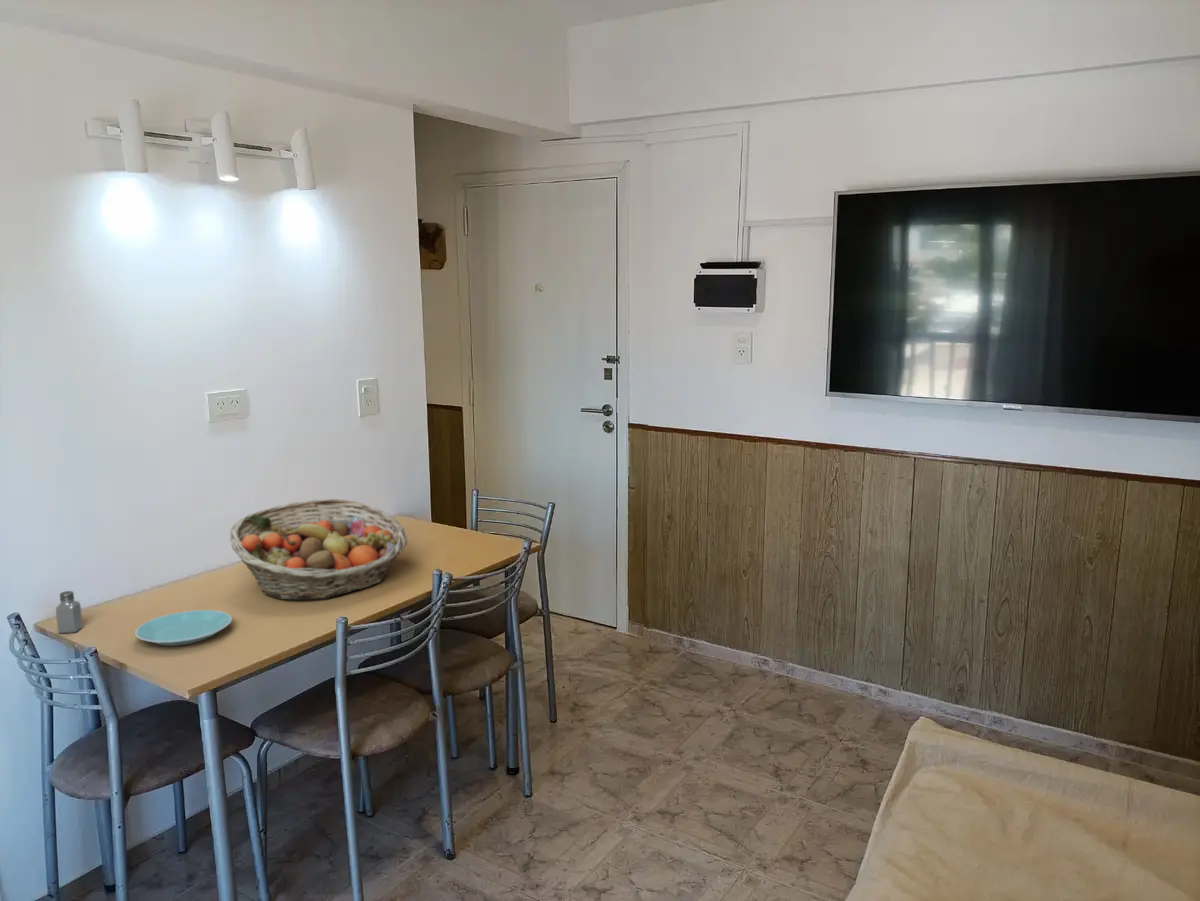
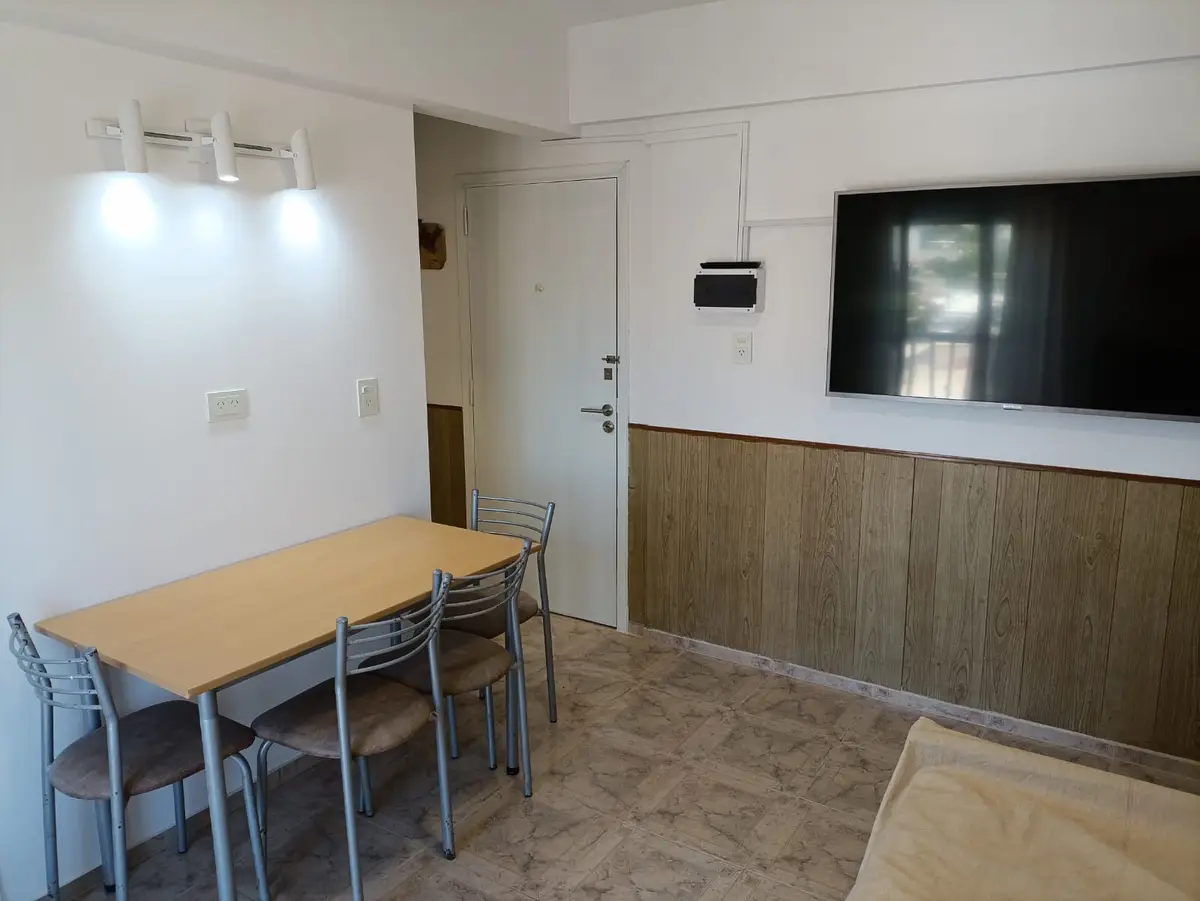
- fruit basket [229,498,408,601]
- saltshaker [55,590,84,634]
- plate [134,609,233,647]
